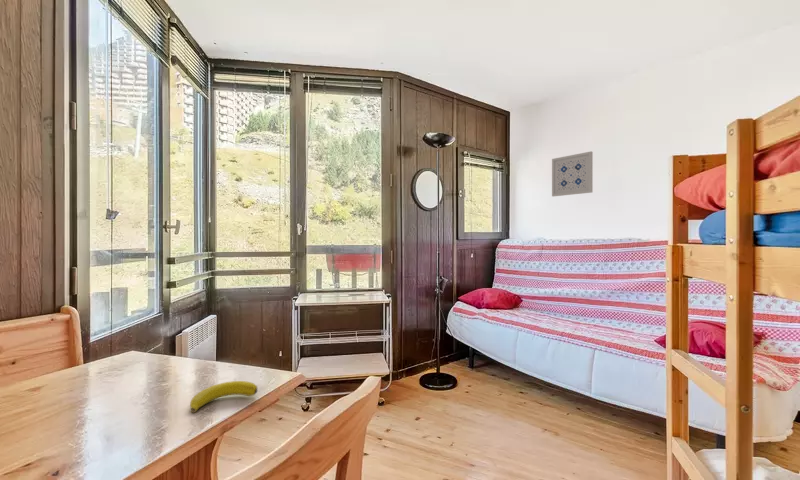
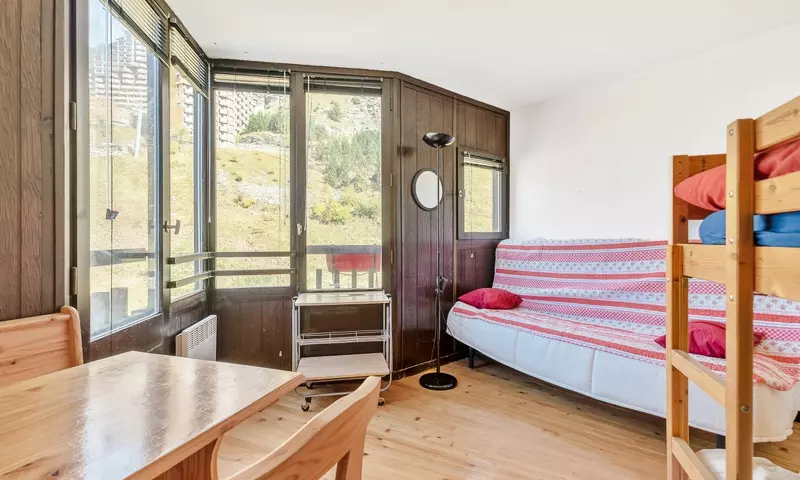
- wall art [551,150,594,198]
- banana [189,380,259,414]
